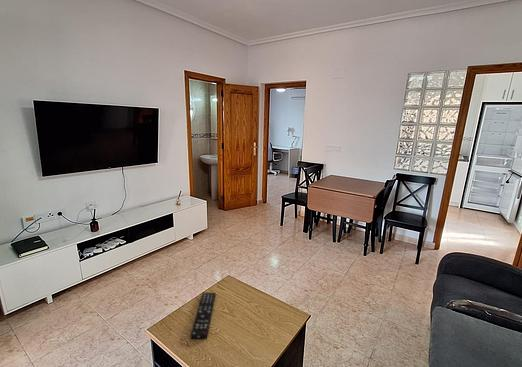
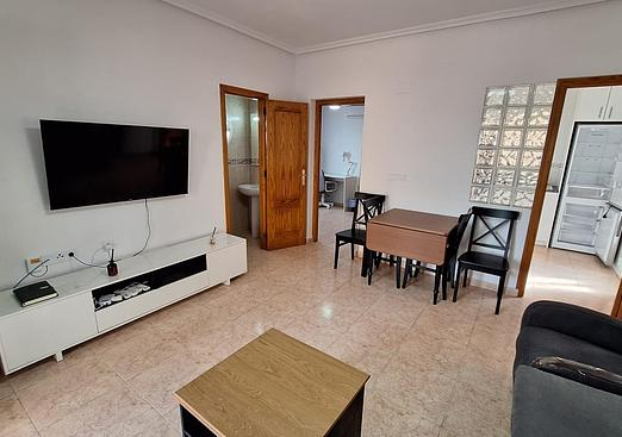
- remote control [189,292,217,339]
